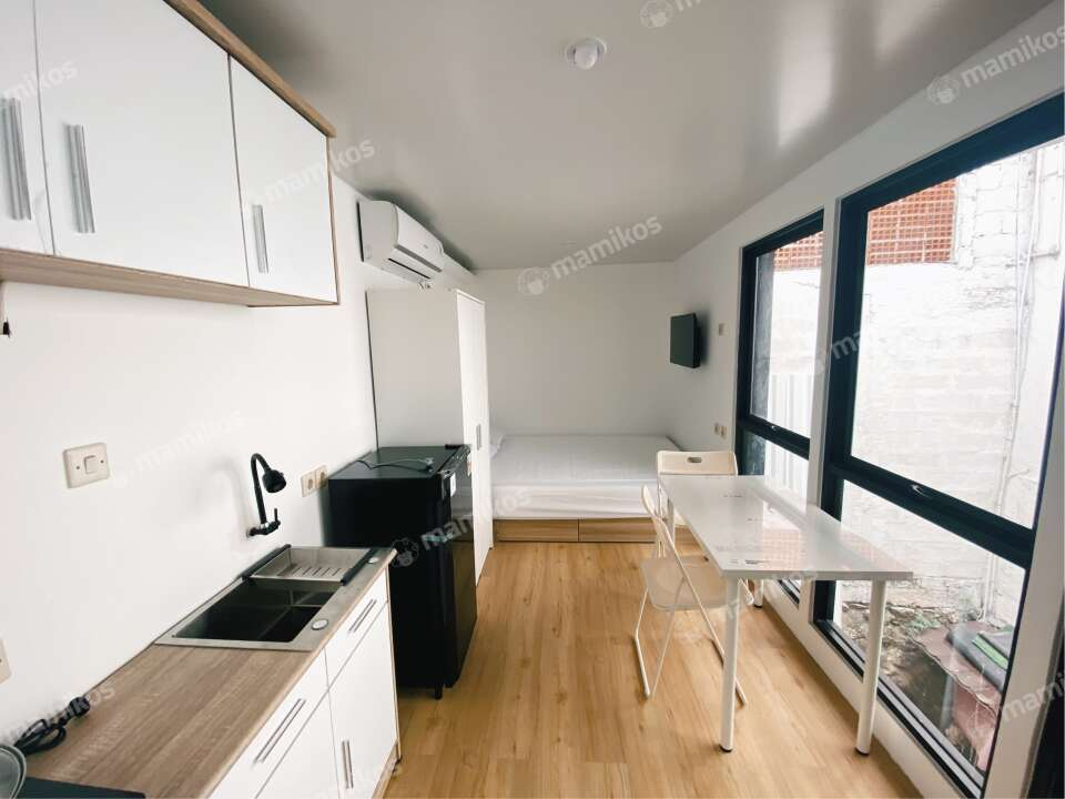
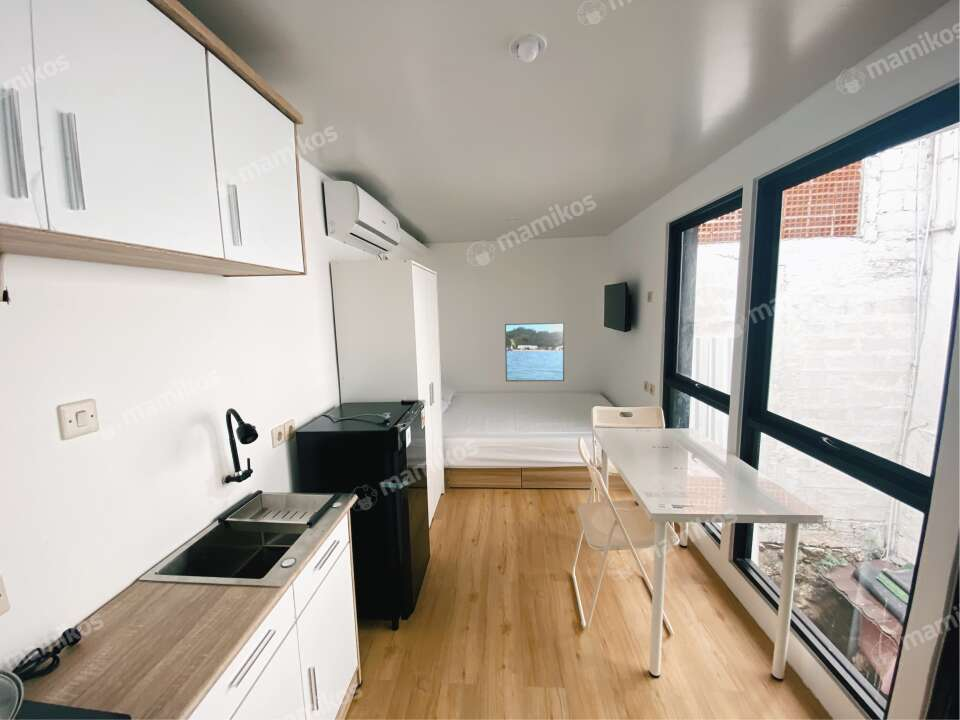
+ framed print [504,322,565,383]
